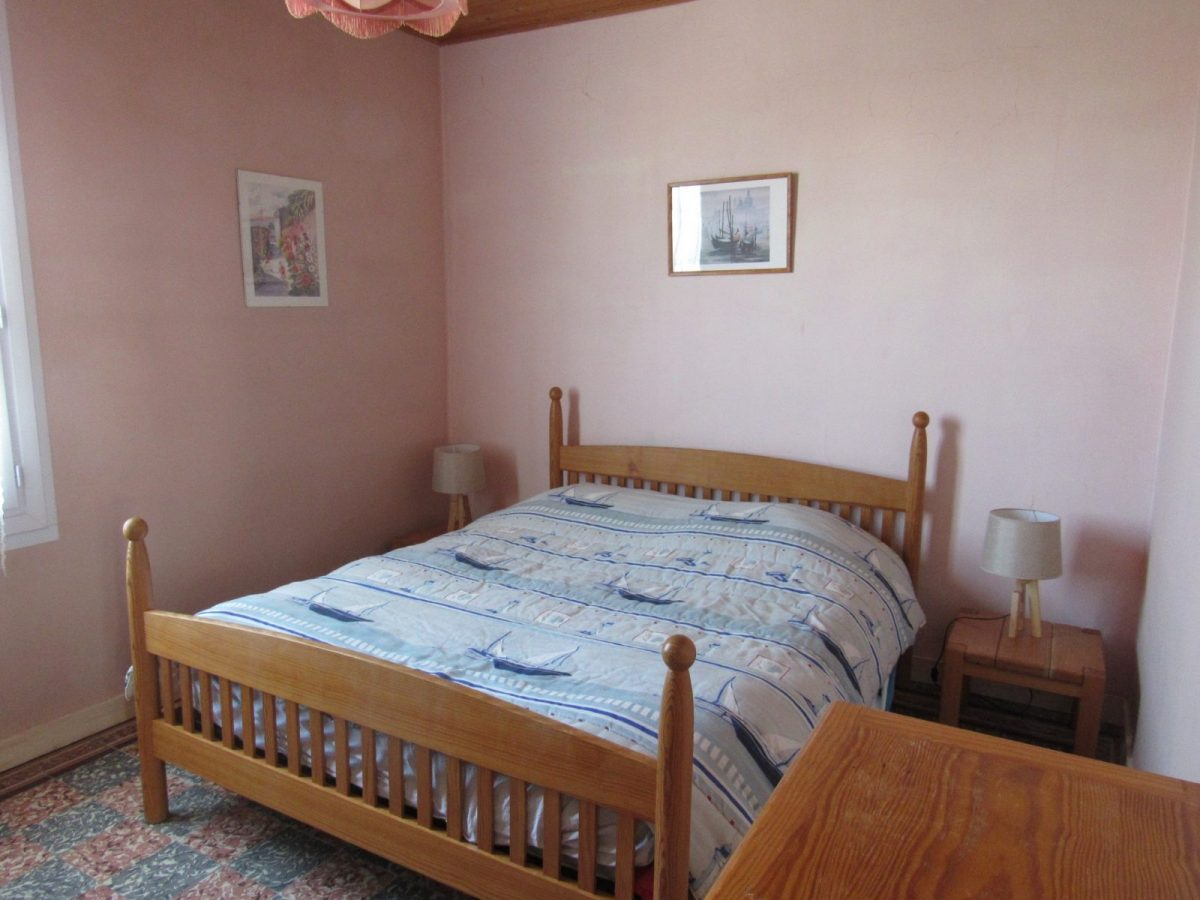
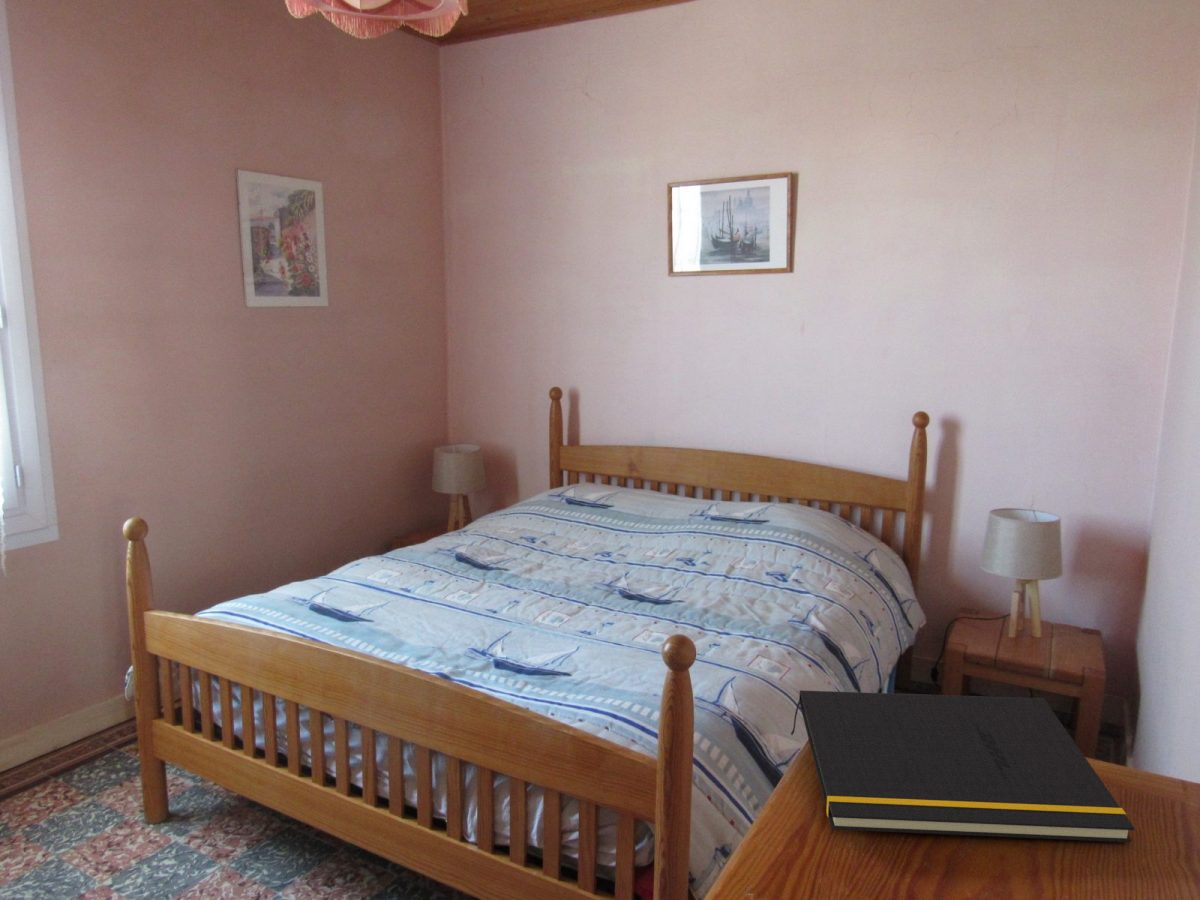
+ notepad [790,689,1136,843]
